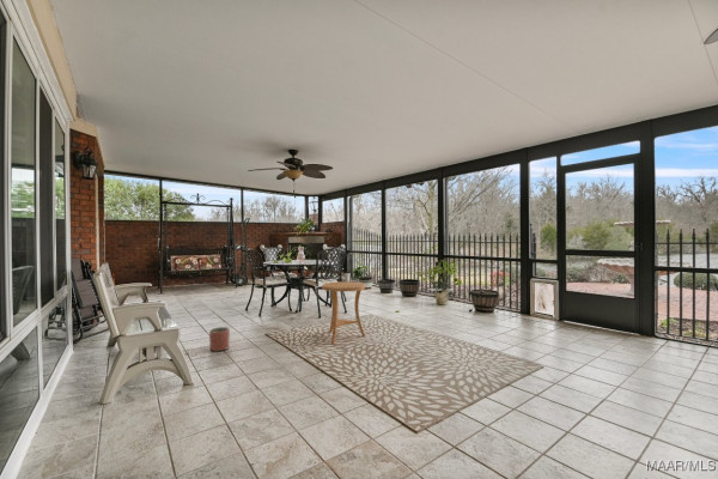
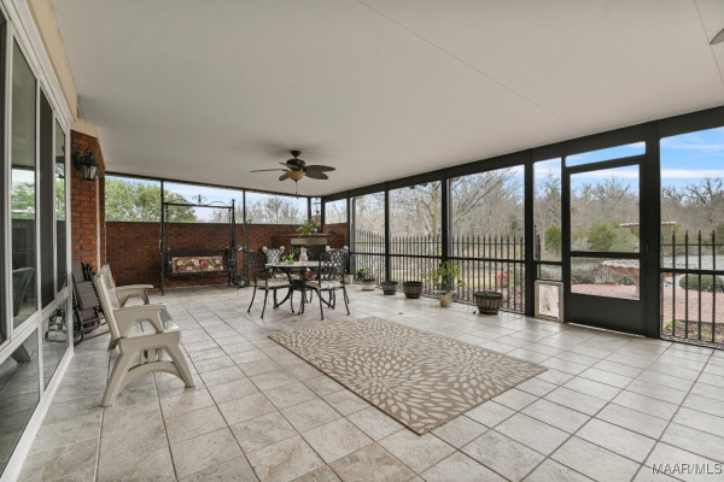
- side table [321,280,366,345]
- planter [208,326,231,353]
